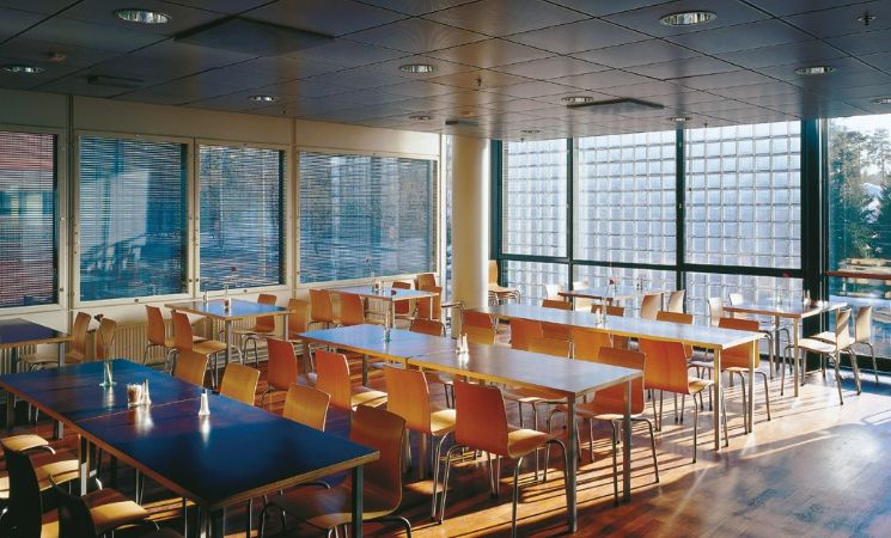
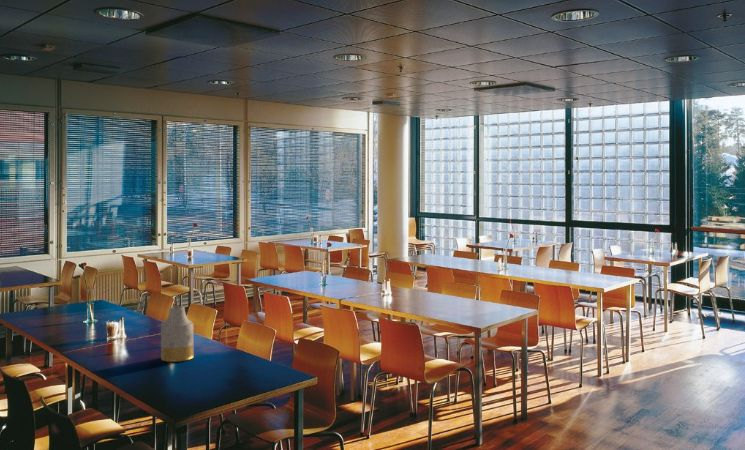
+ vase [160,305,194,363]
